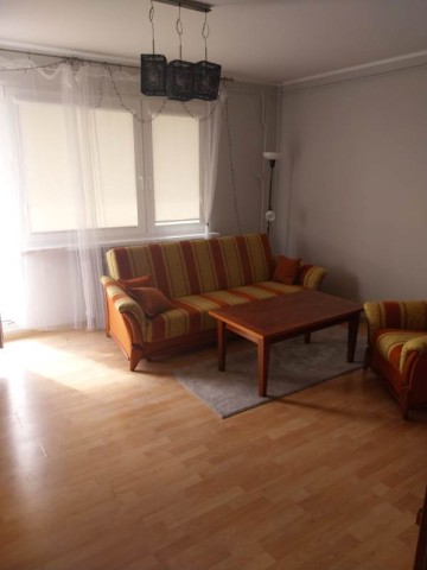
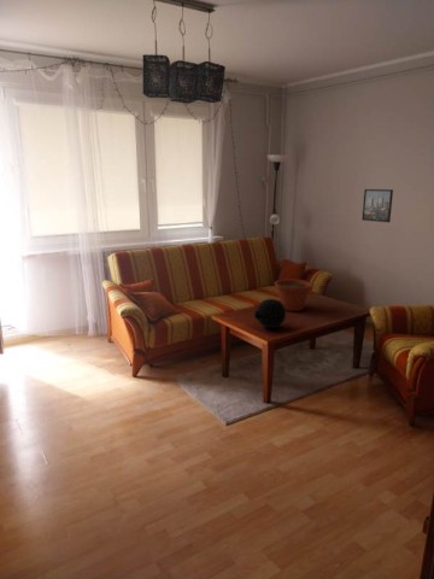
+ decorative orb [253,298,287,329]
+ plant pot [272,279,315,312]
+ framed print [360,188,394,223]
